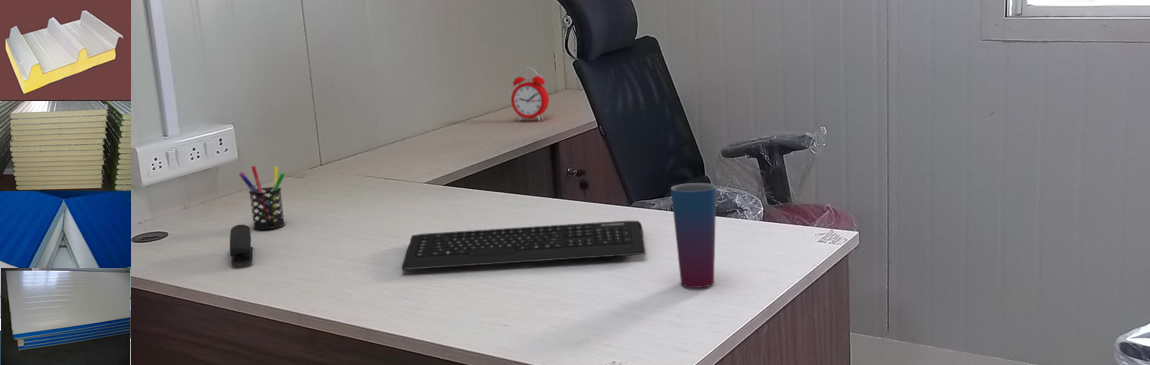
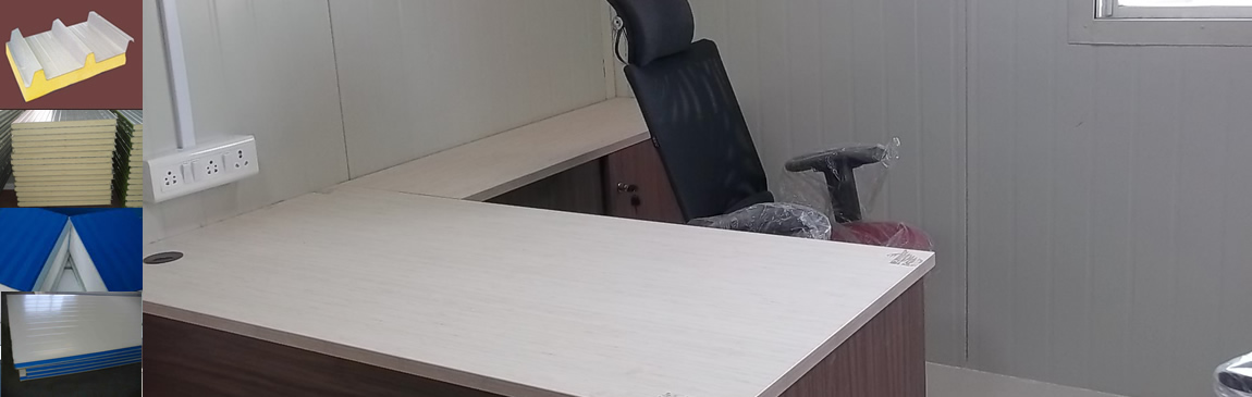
- alarm clock [510,66,550,122]
- cup [670,182,717,289]
- pen holder [238,165,286,230]
- keyboard [400,220,646,271]
- stapler [229,224,254,265]
